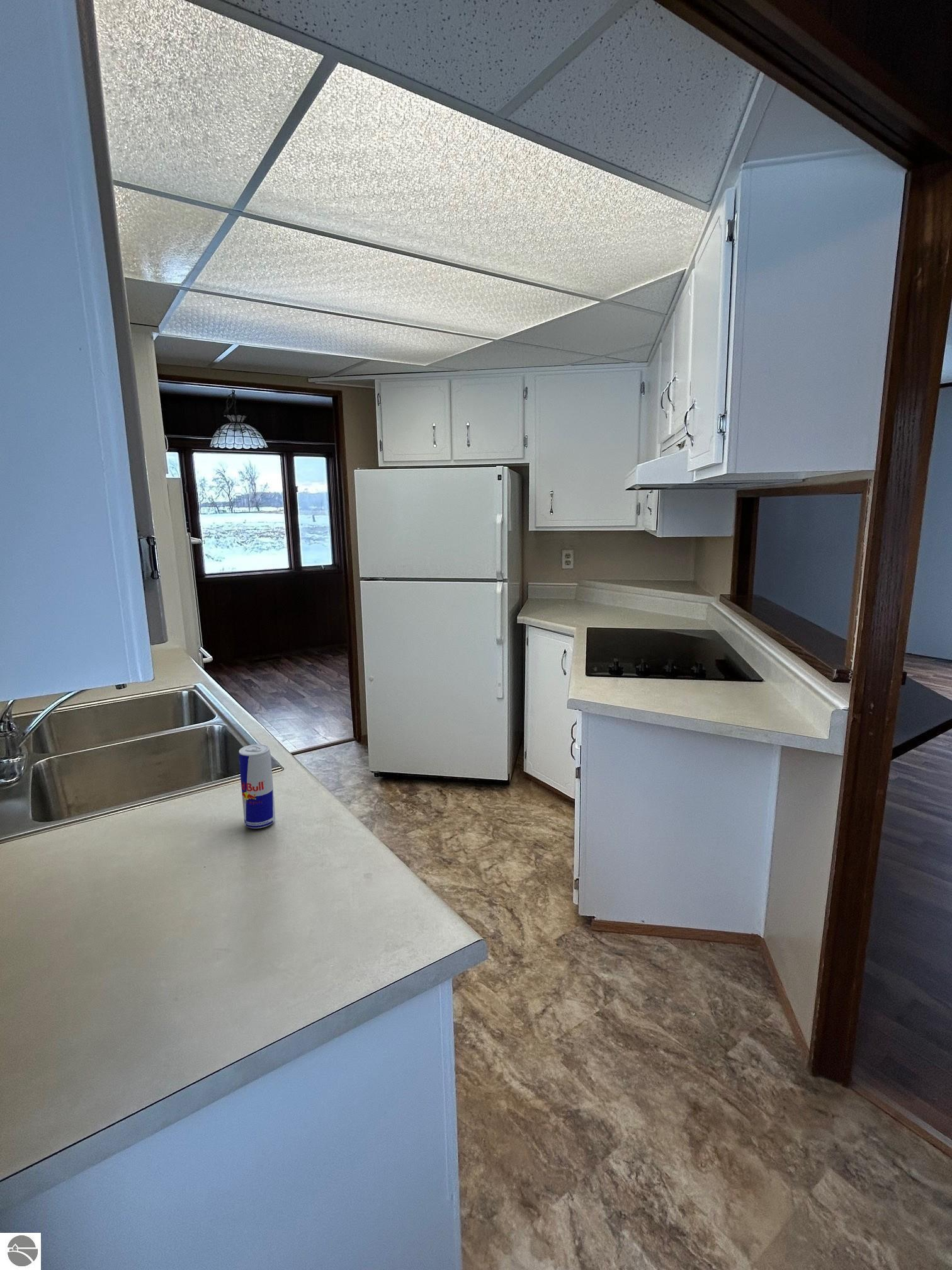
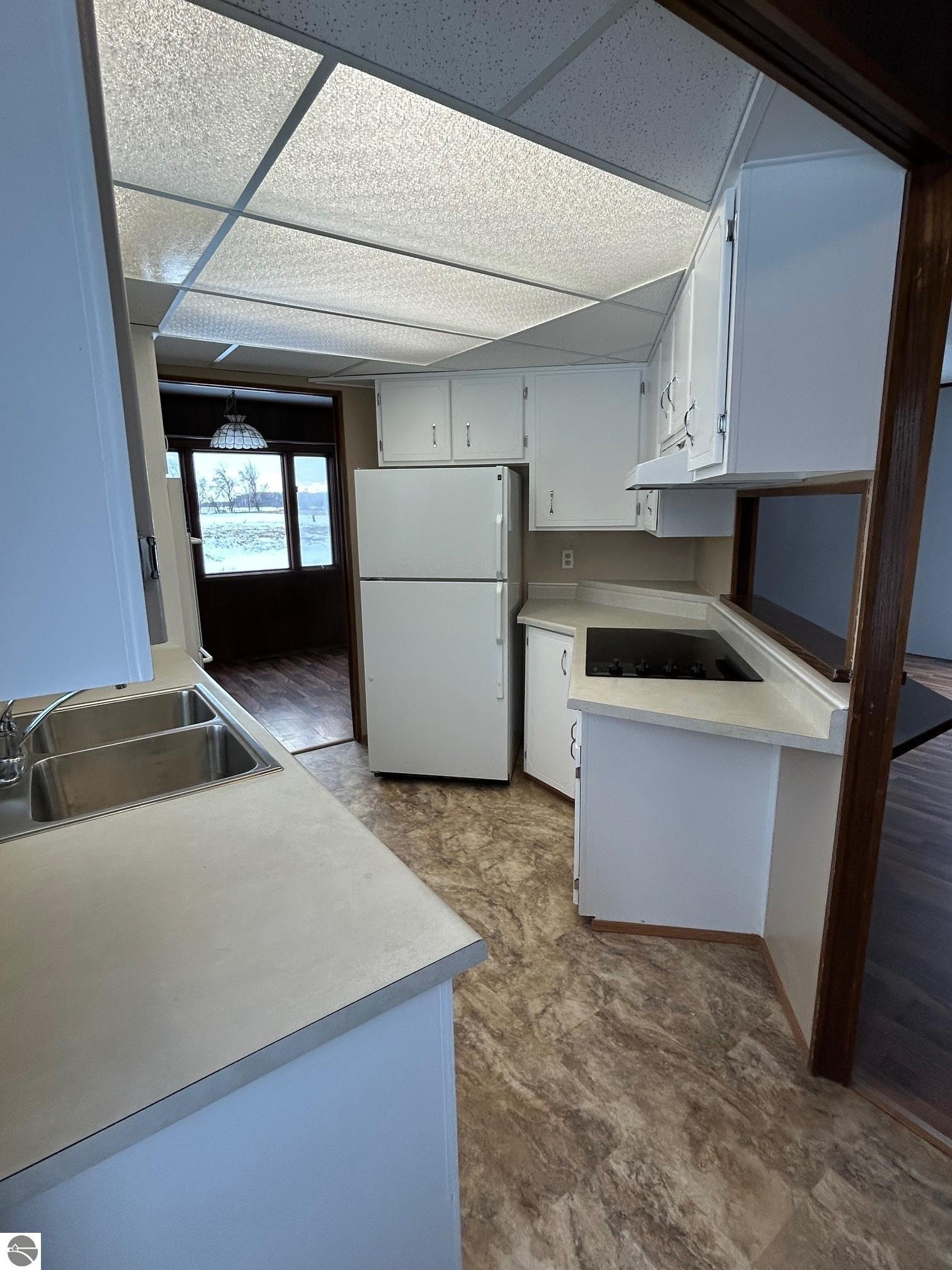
- beverage can [238,744,276,829]
